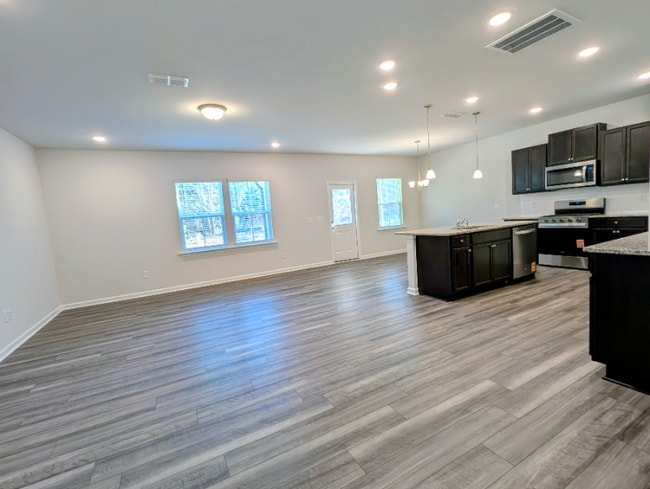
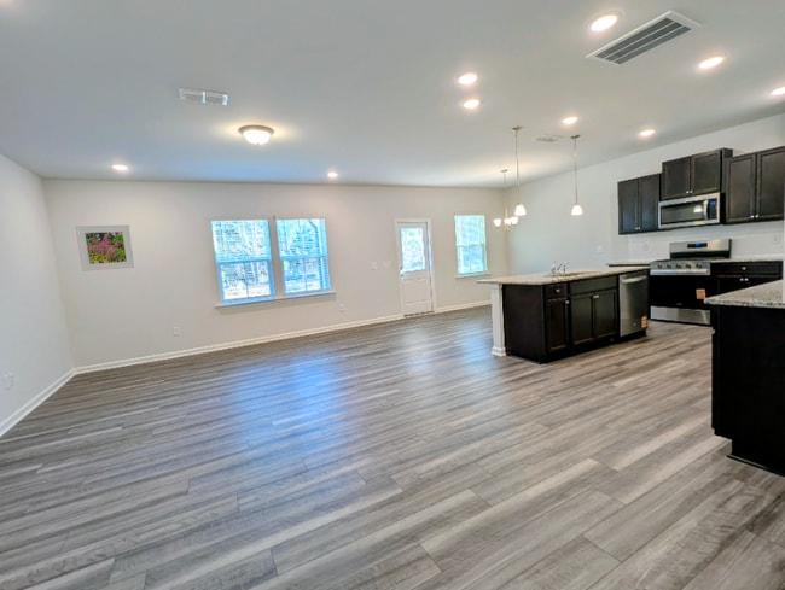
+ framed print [75,224,136,273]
